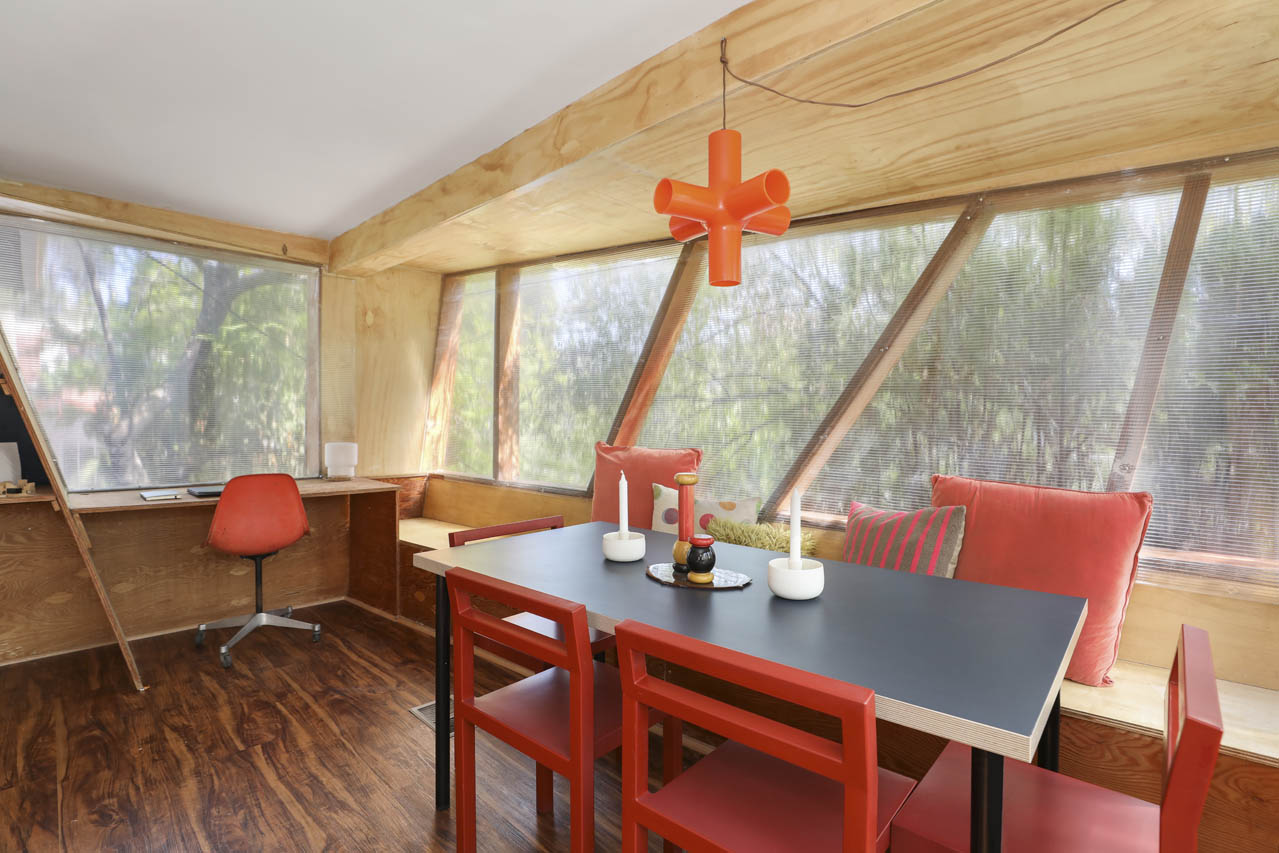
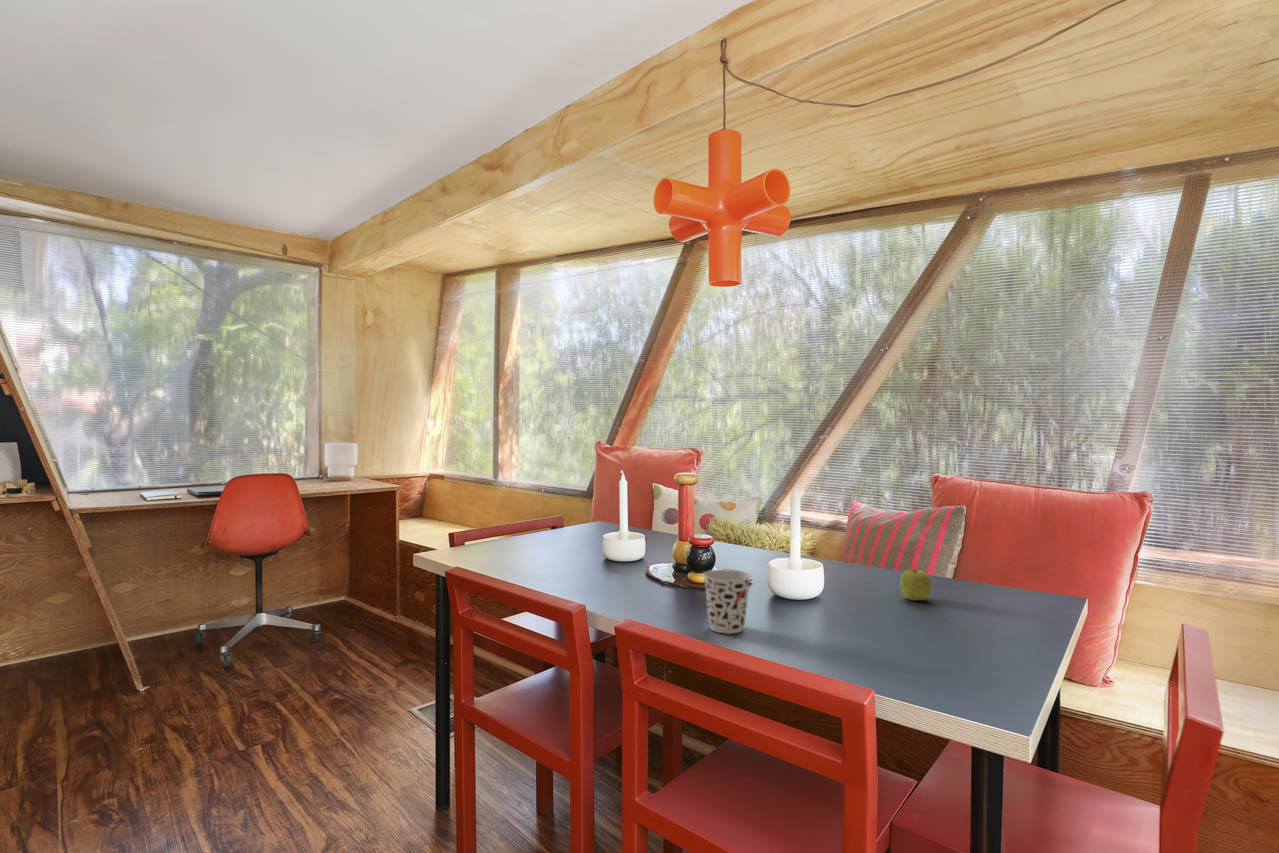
+ cup [702,568,752,635]
+ fruit [899,568,933,601]
